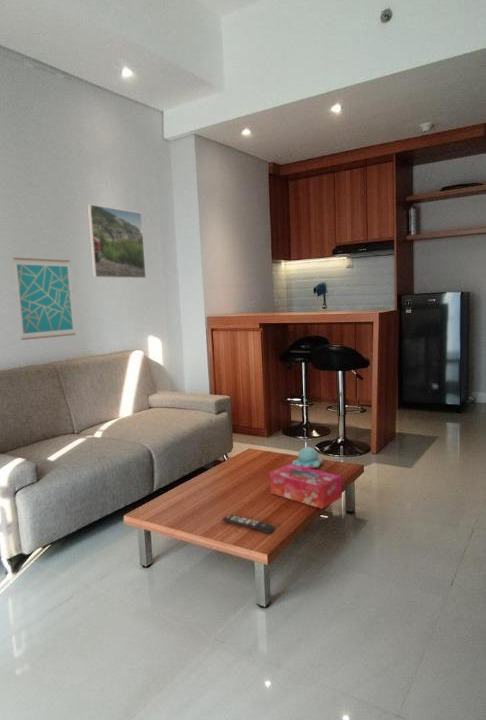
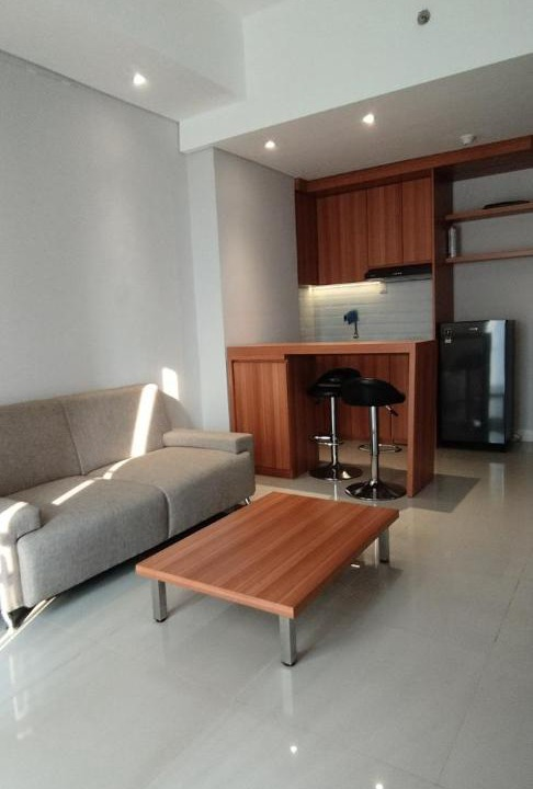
- tissue box [269,463,343,510]
- wall art [12,257,77,341]
- remote control [222,514,277,535]
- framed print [86,203,147,279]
- candle [291,446,324,469]
